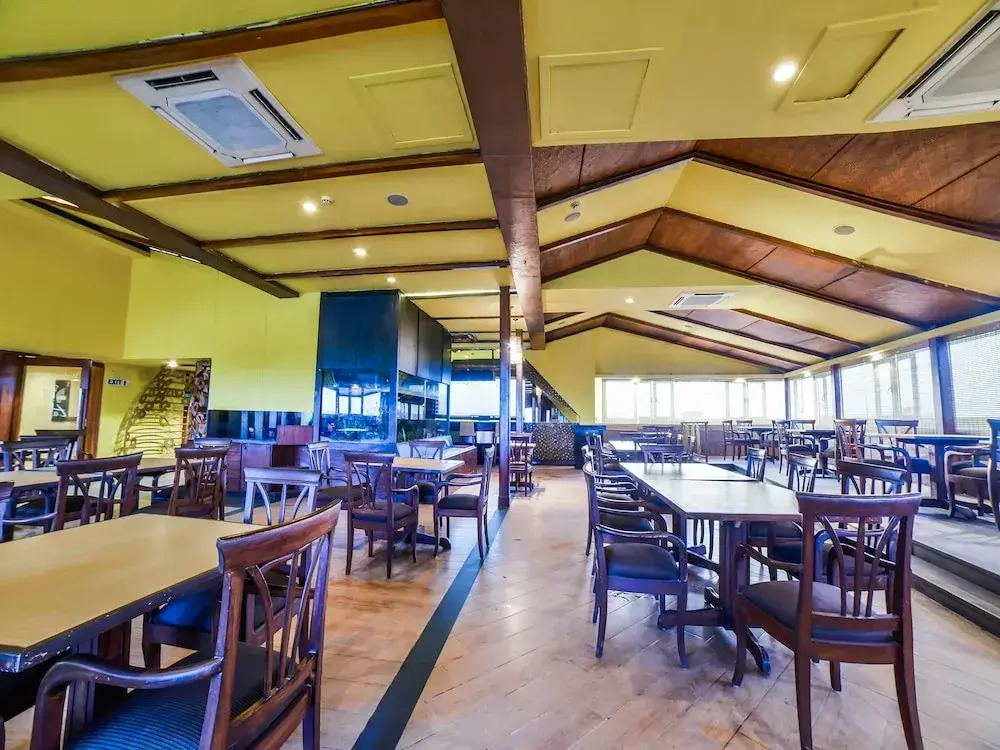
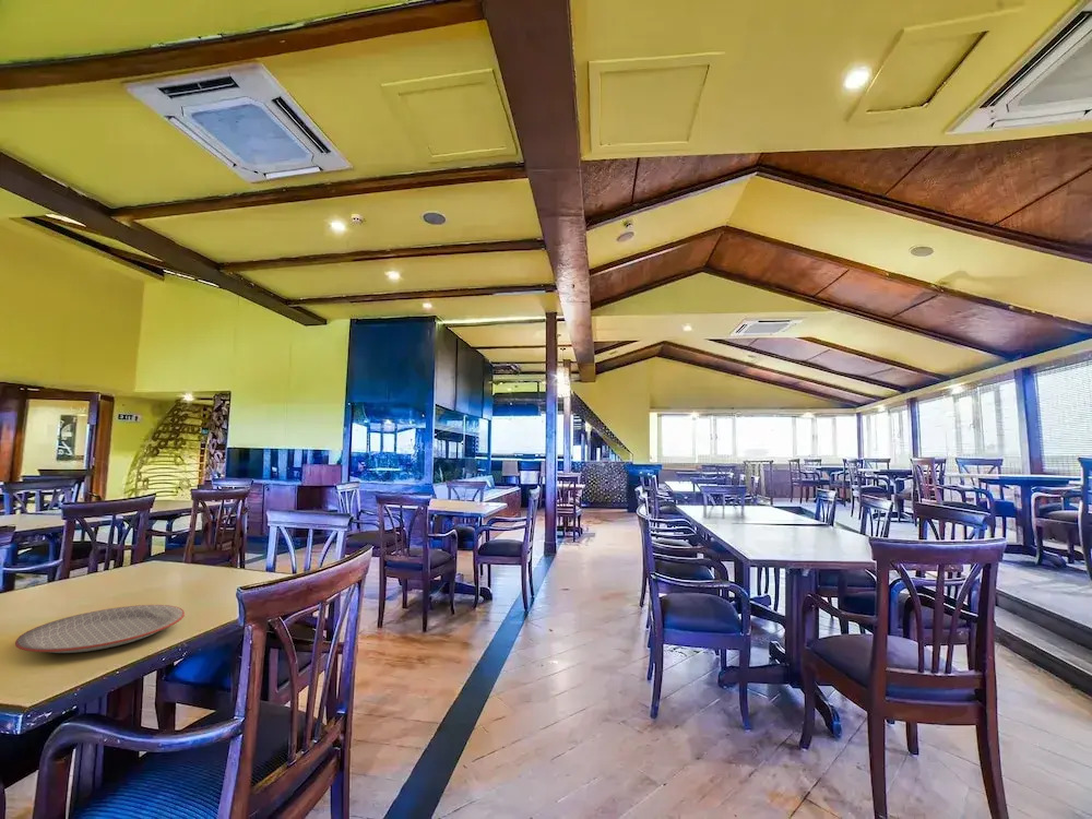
+ plate [14,604,186,654]
